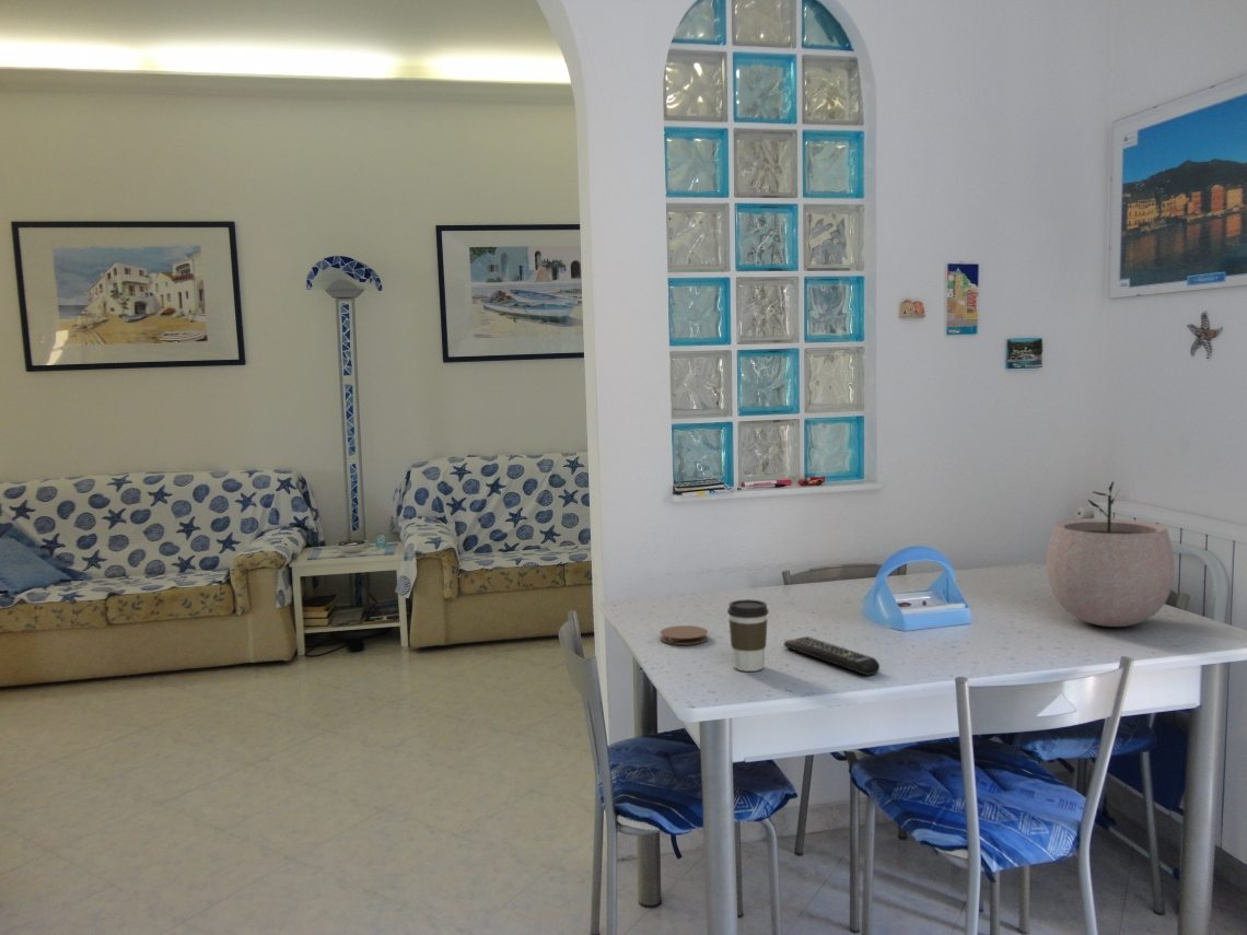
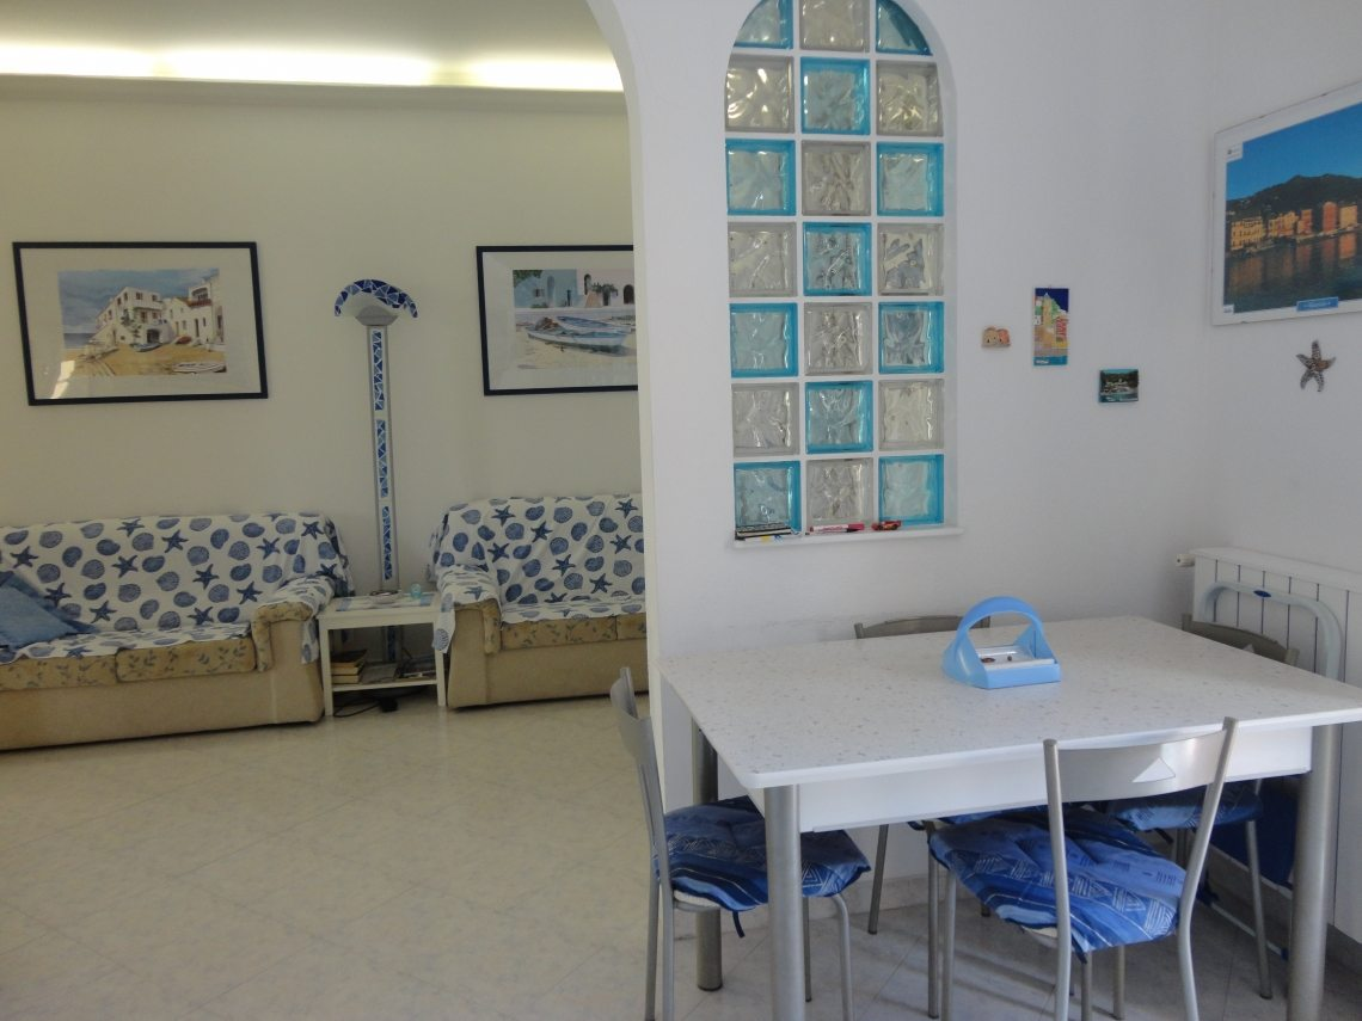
- coaster [660,624,709,646]
- coffee cup [726,598,770,673]
- plant pot [1045,480,1176,628]
- remote control [783,635,881,677]
